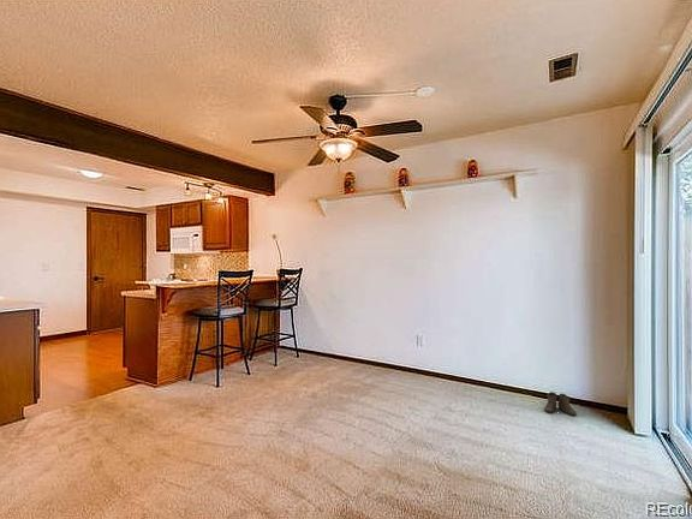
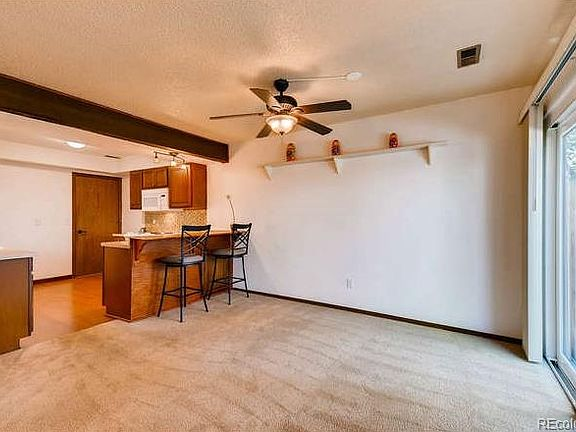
- boots [543,390,578,417]
